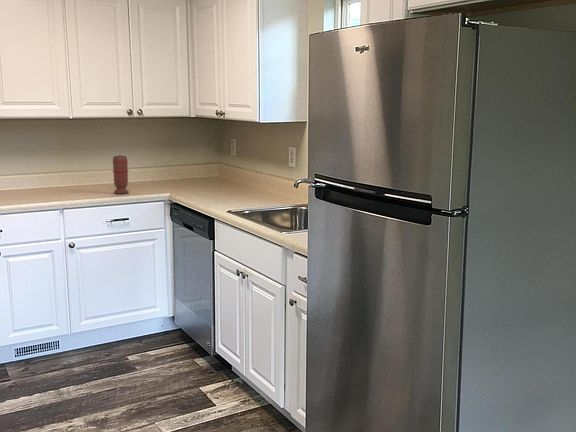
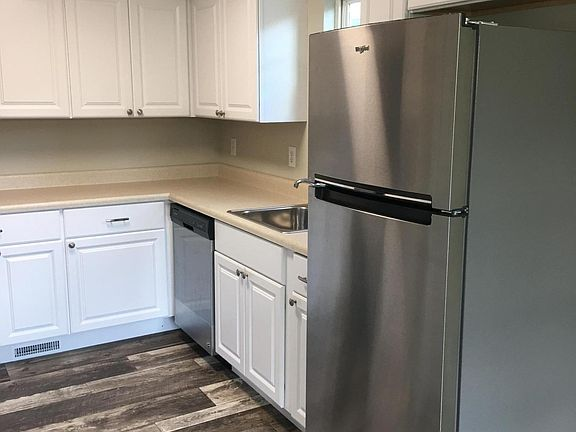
- spice grinder [111,154,130,195]
